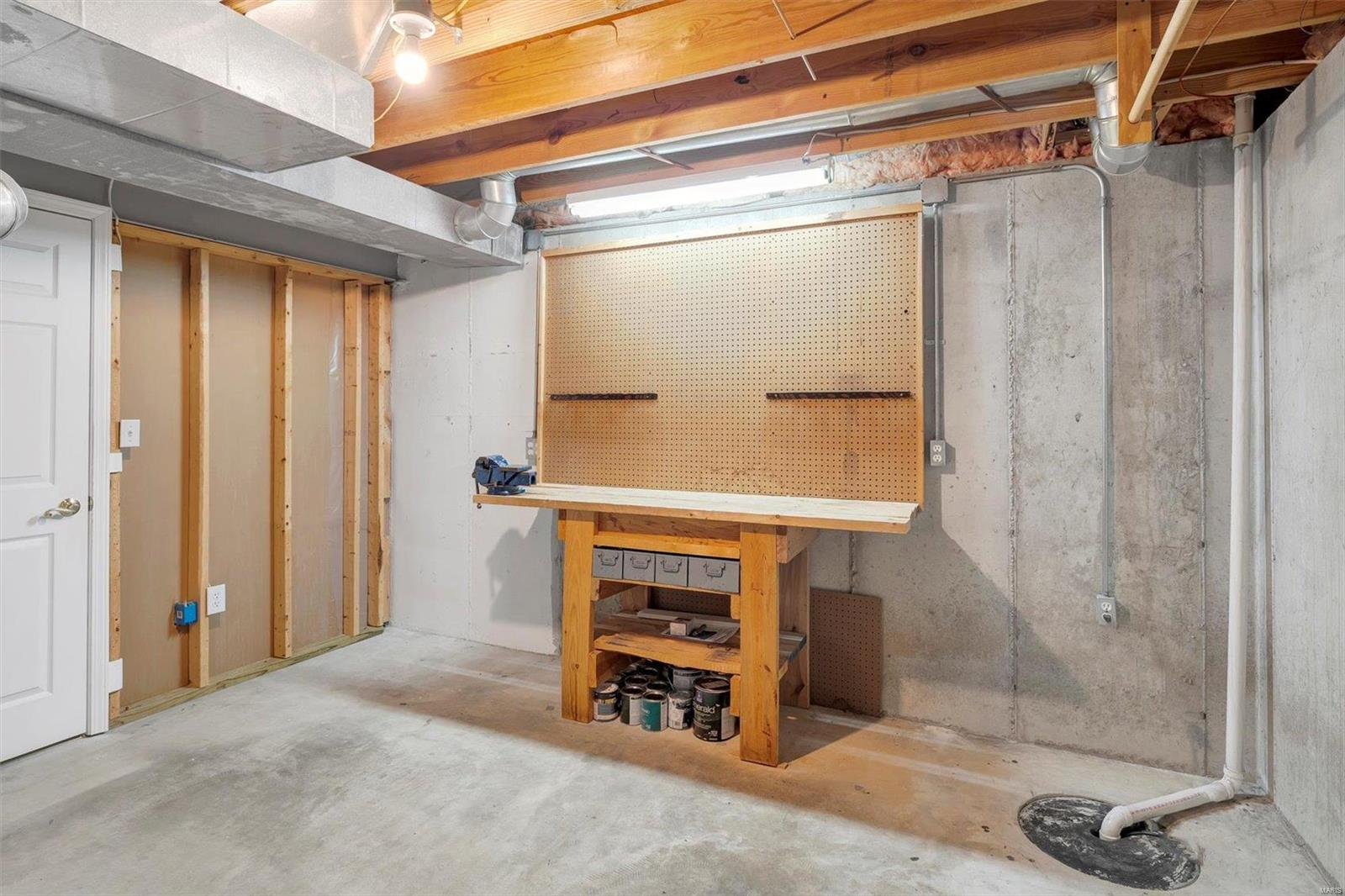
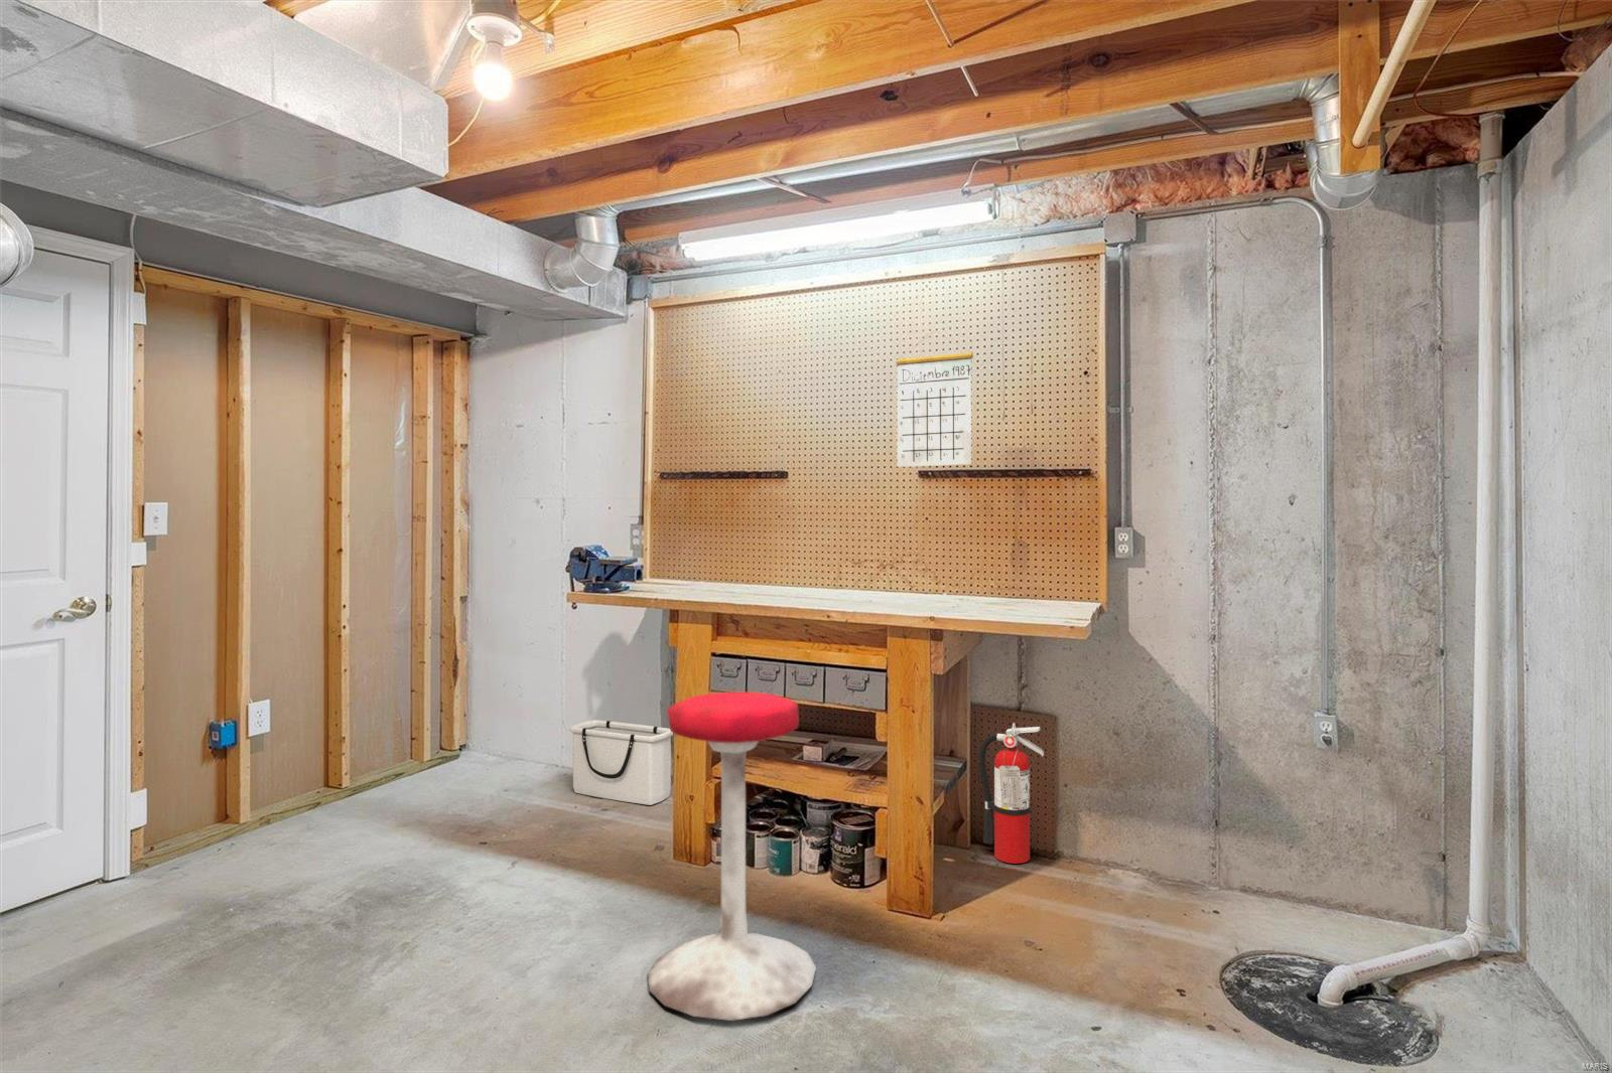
+ calendar [894,329,974,468]
+ stool [647,691,817,1022]
+ storage bin [568,719,674,806]
+ fire extinguisher [978,722,1045,865]
